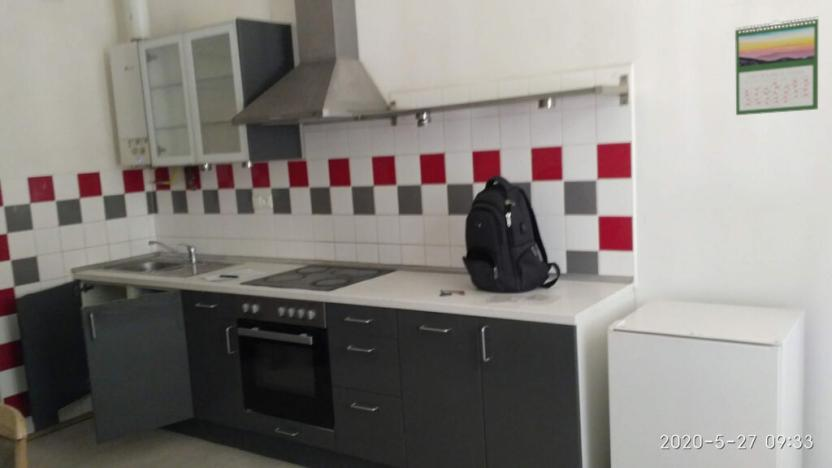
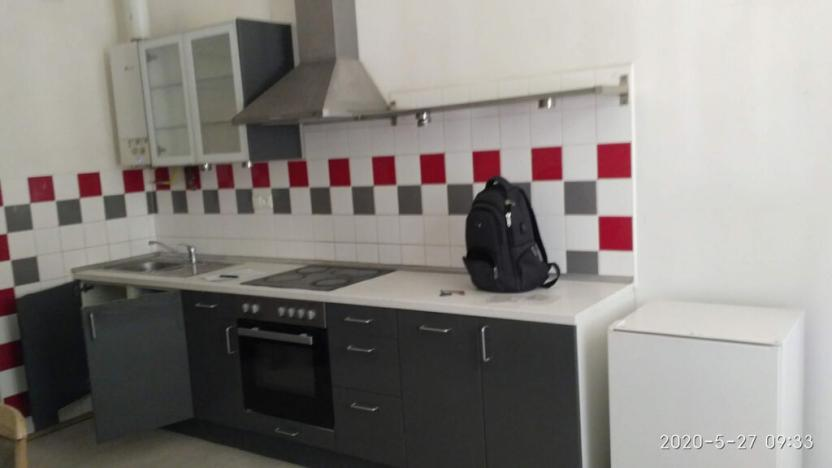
- calendar [734,16,819,116]
